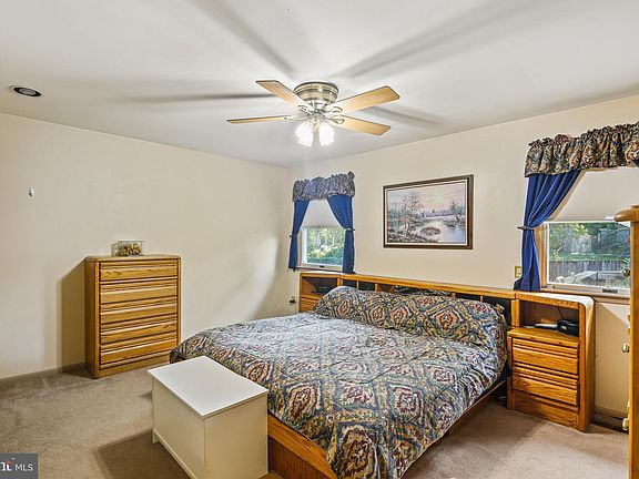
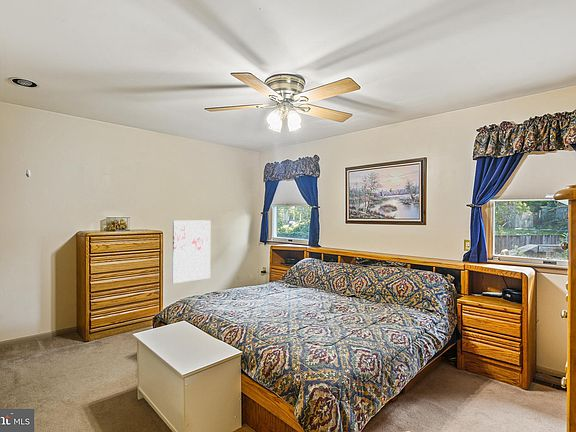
+ wall art [172,219,211,284]
